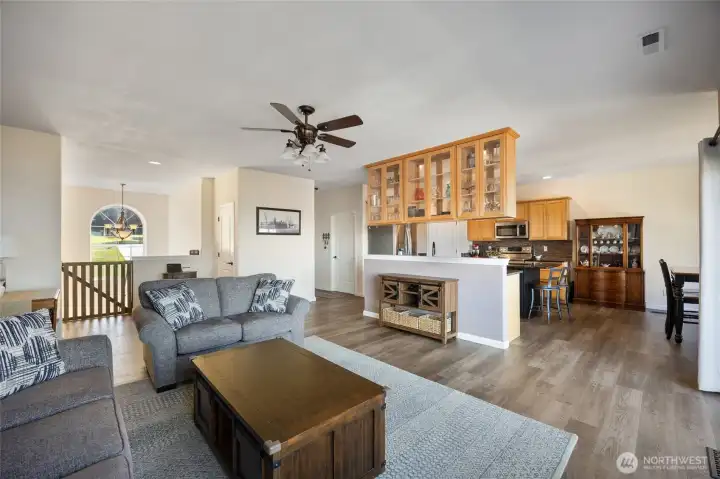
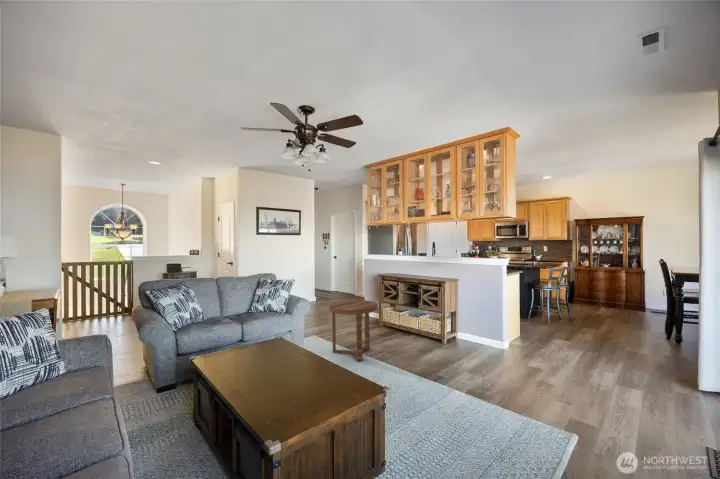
+ side table [328,299,379,363]
